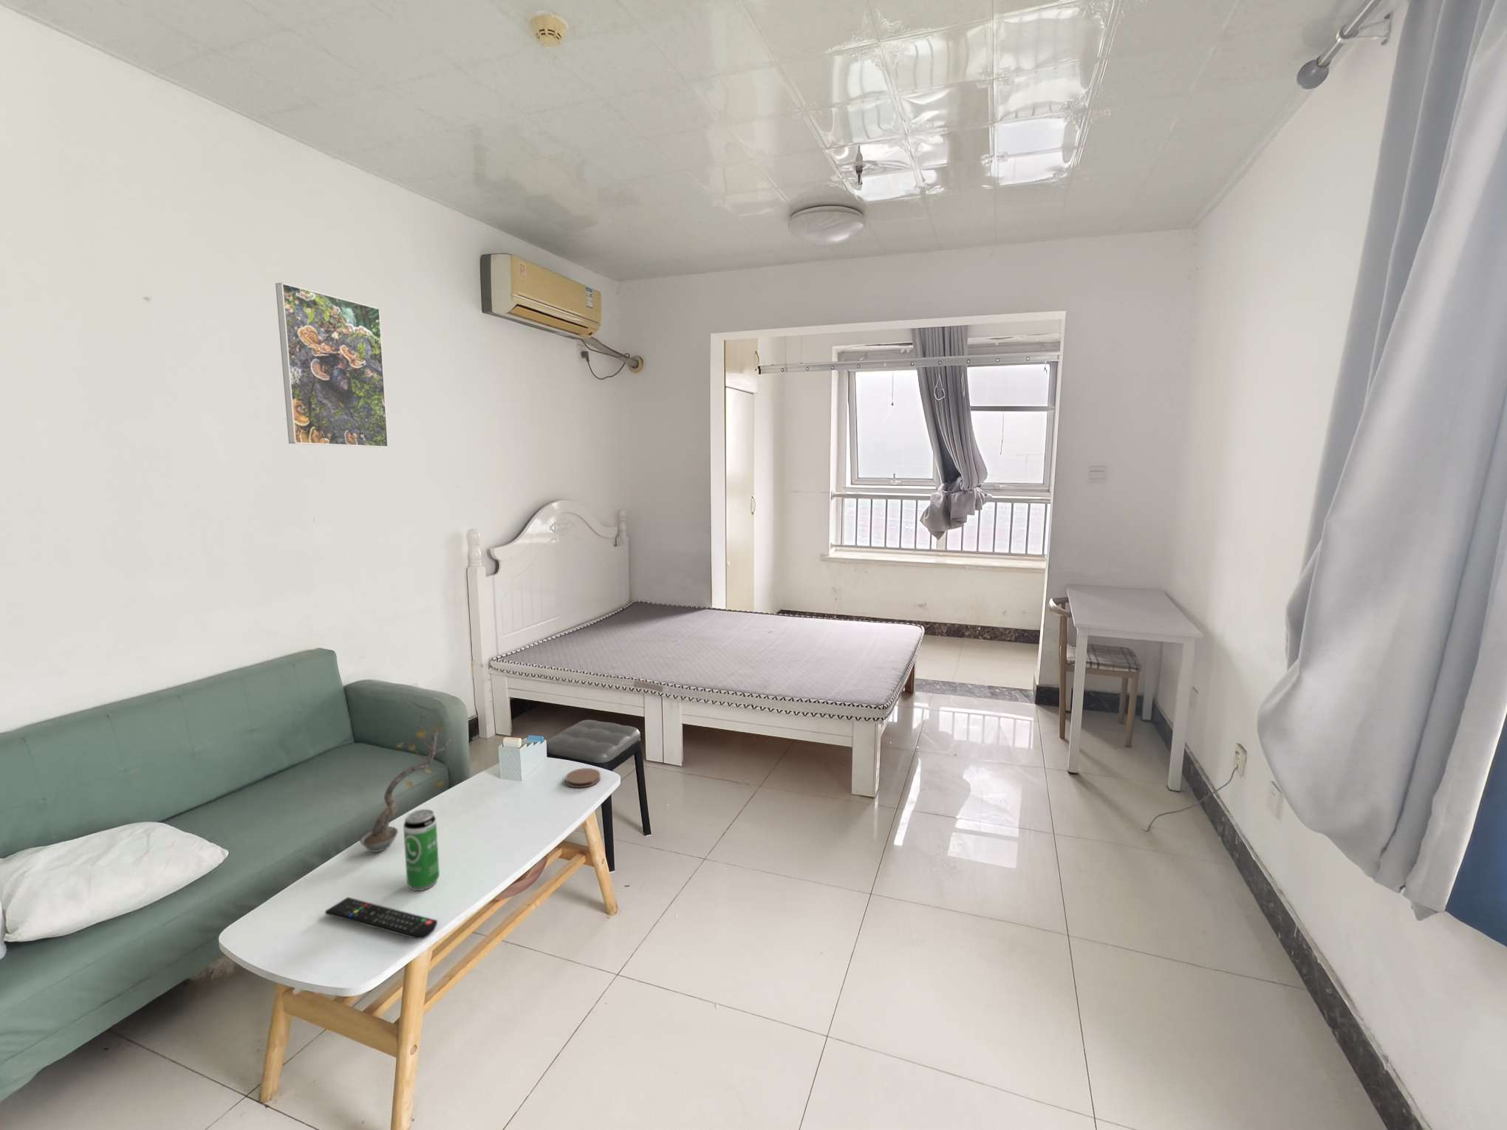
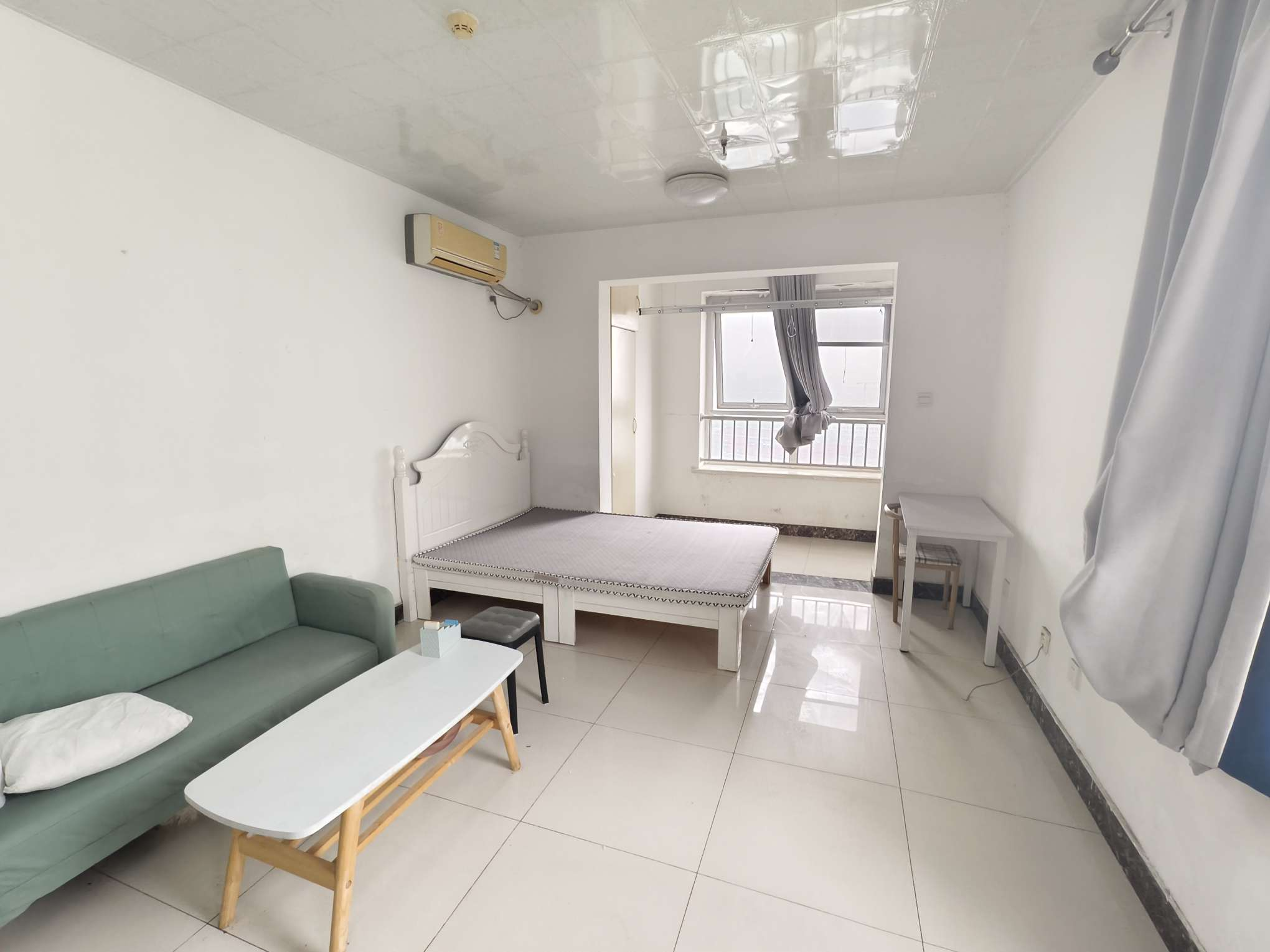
- coaster [565,767,602,789]
- plant [358,709,451,853]
- beverage can [402,808,440,891]
- remote control [324,896,438,940]
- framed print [275,282,389,449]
